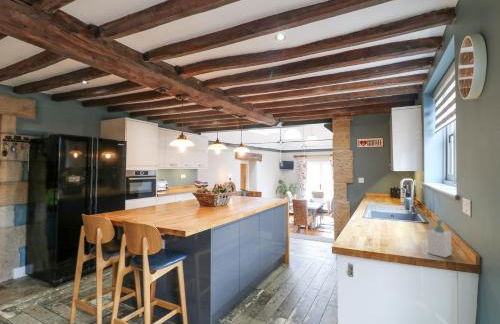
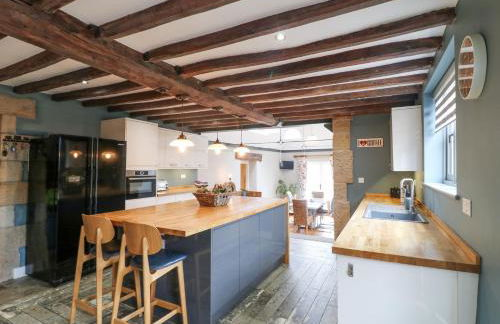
- soap bottle [427,218,452,258]
